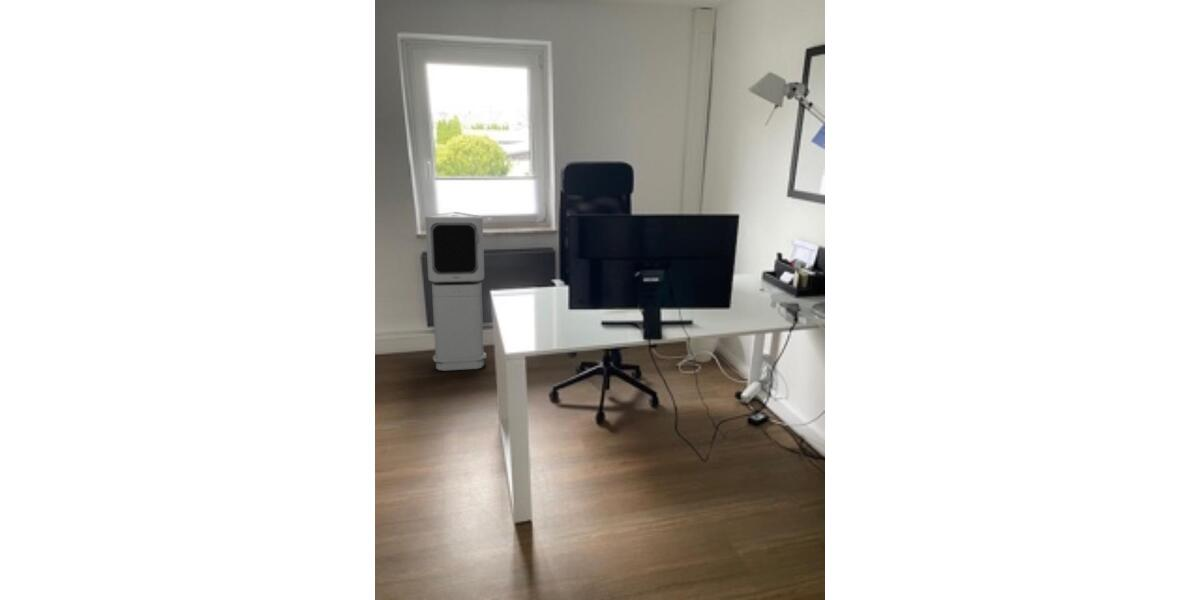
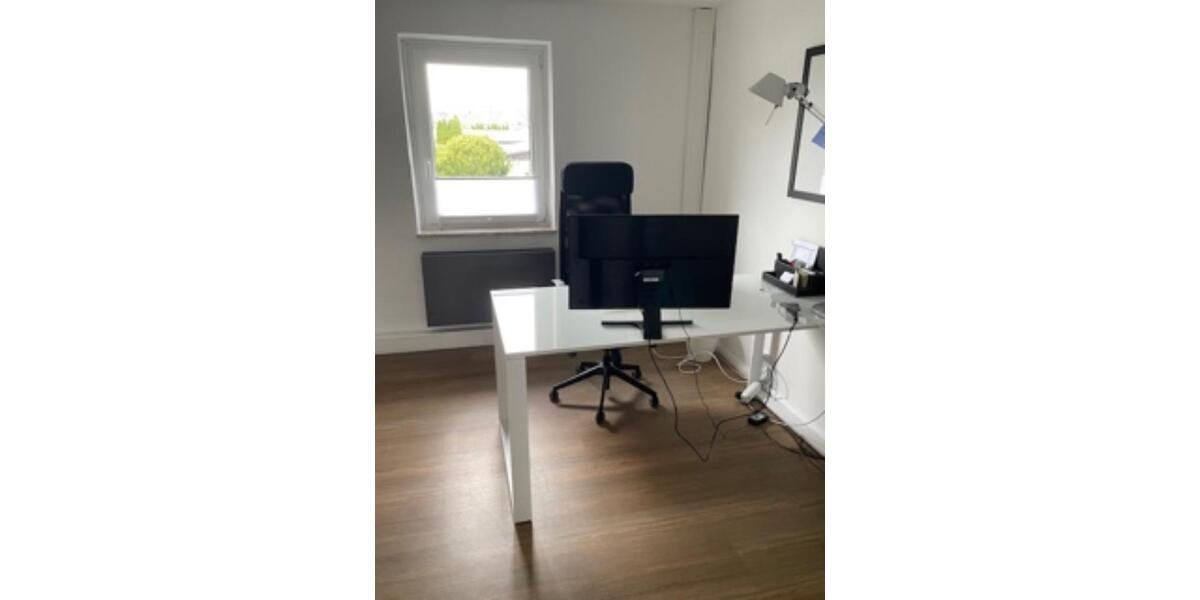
- air purifier [424,211,487,372]
